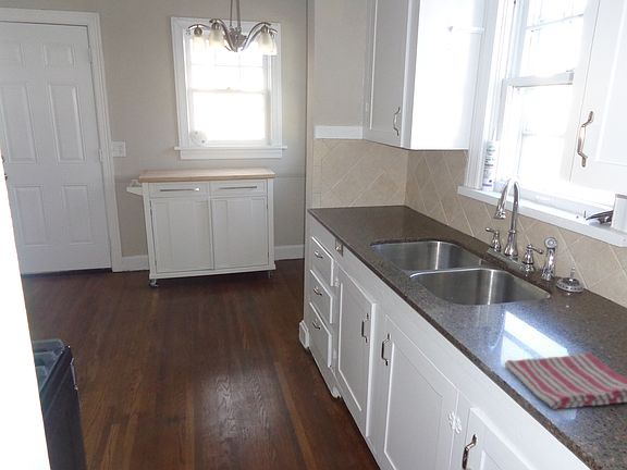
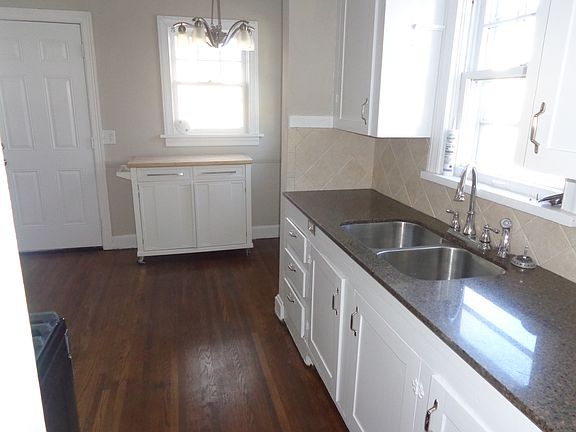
- dish towel [504,352,627,410]
